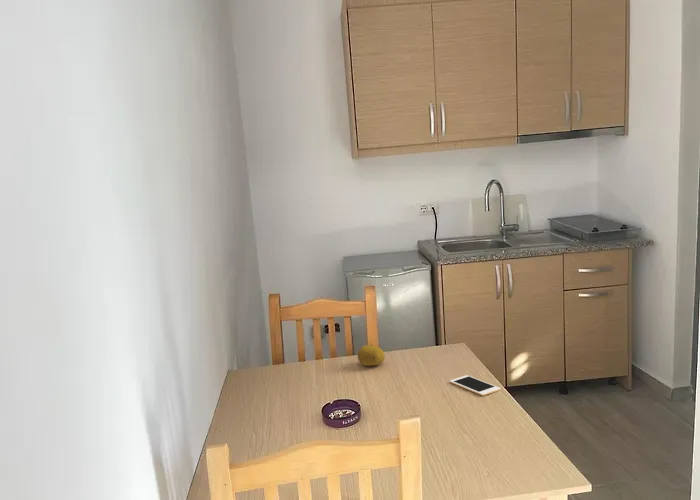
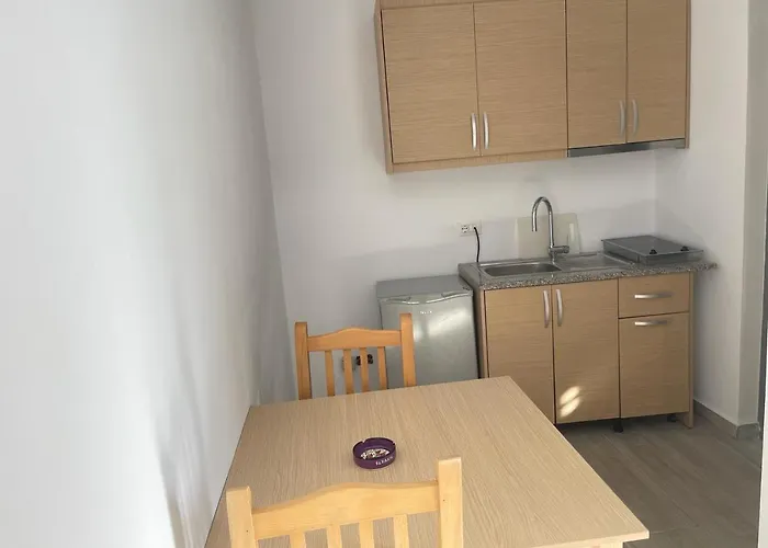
- fruit [357,344,385,367]
- cell phone [449,374,501,397]
